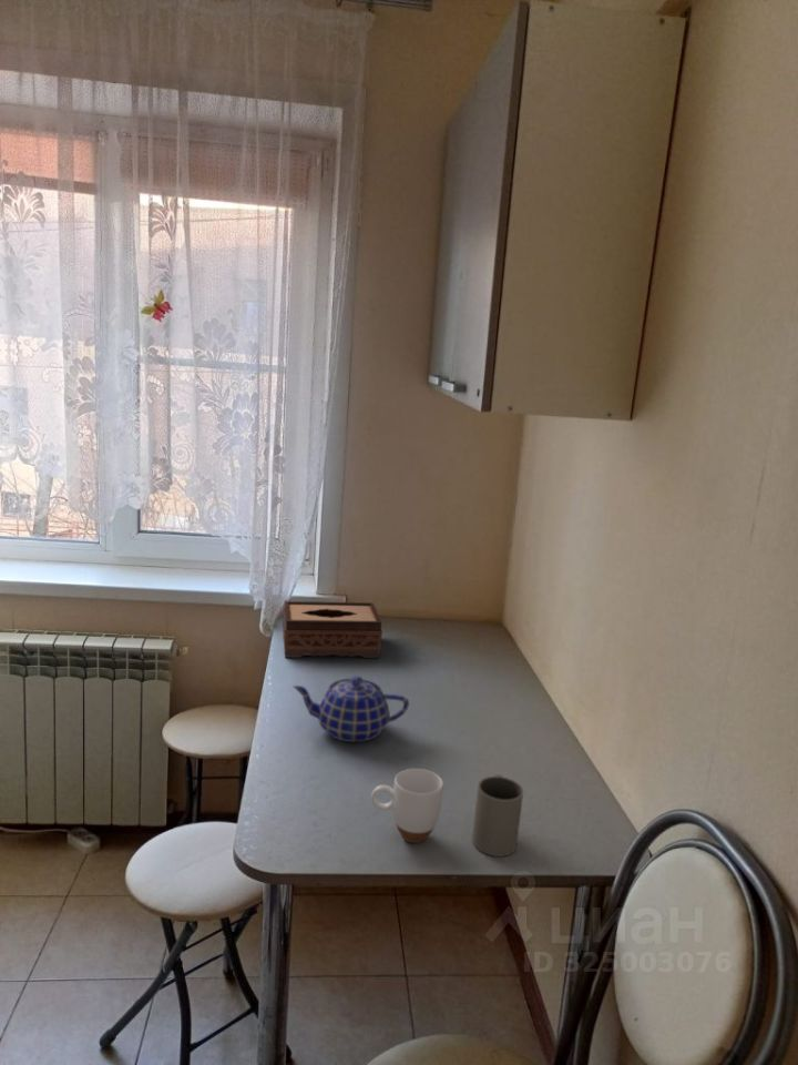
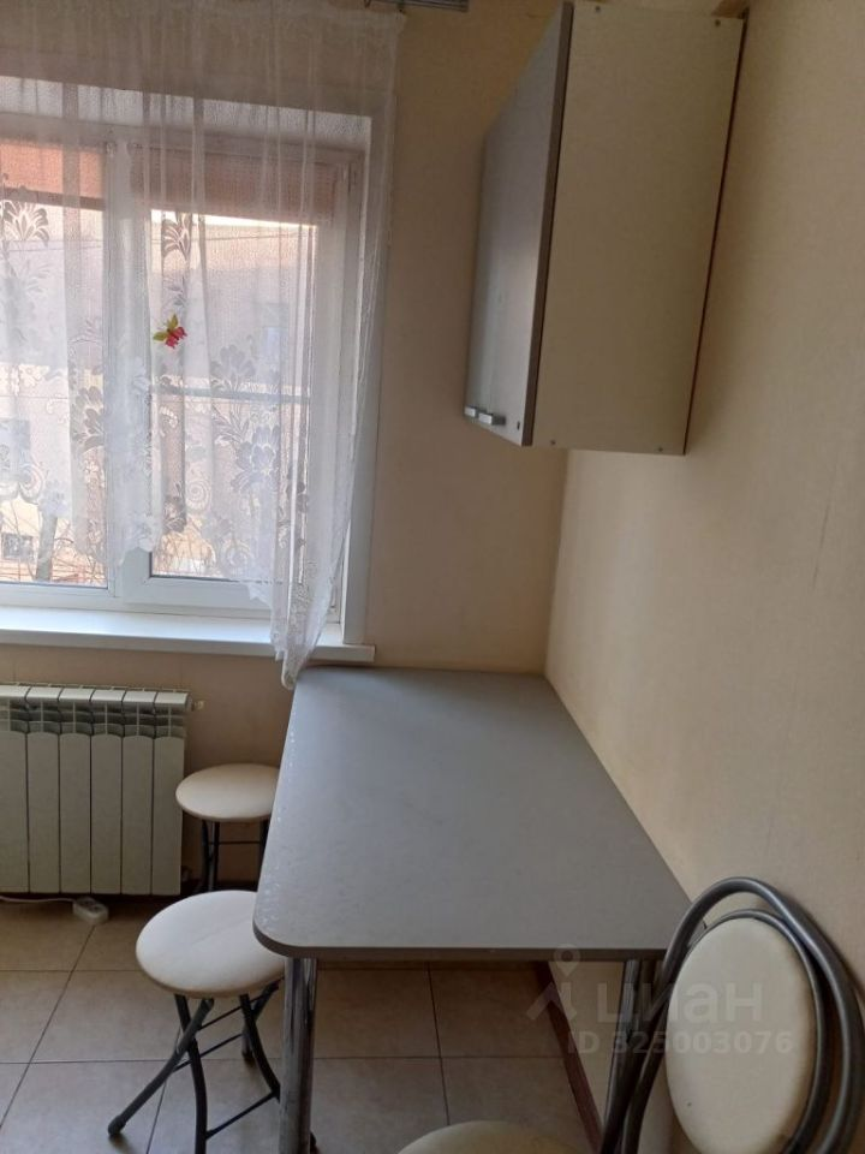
- tissue box [282,600,383,659]
- mug [370,768,444,844]
- teapot [291,676,410,743]
- mug [471,773,524,858]
